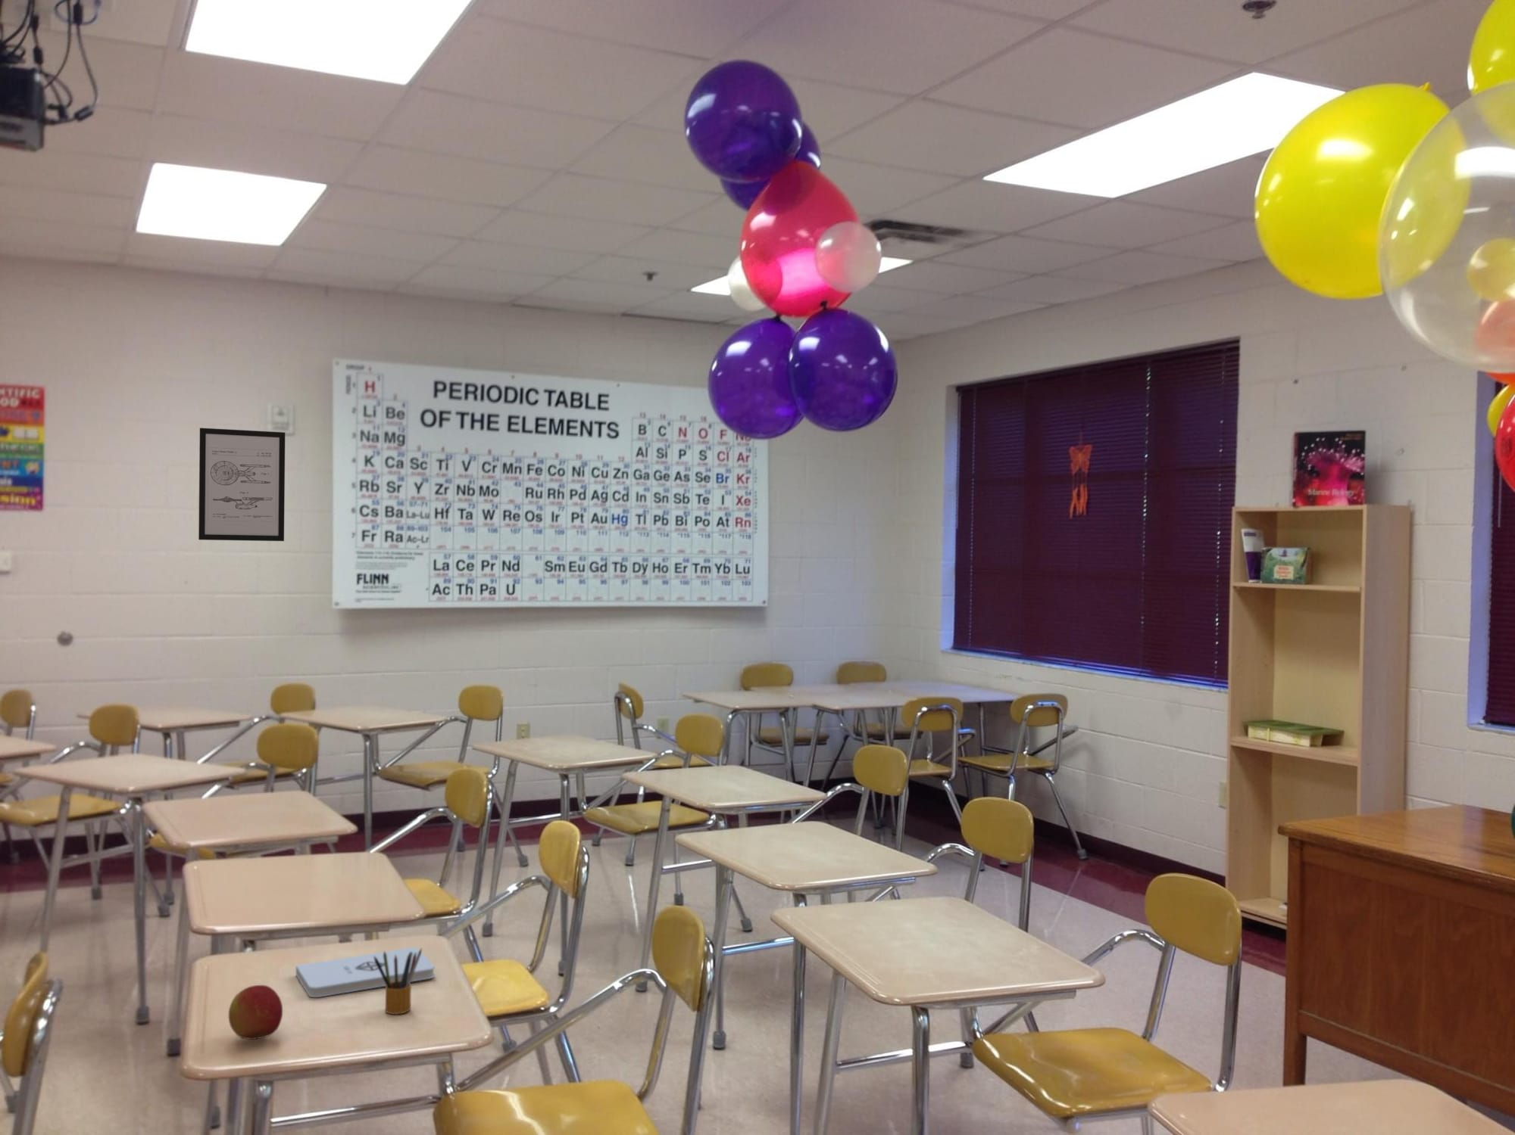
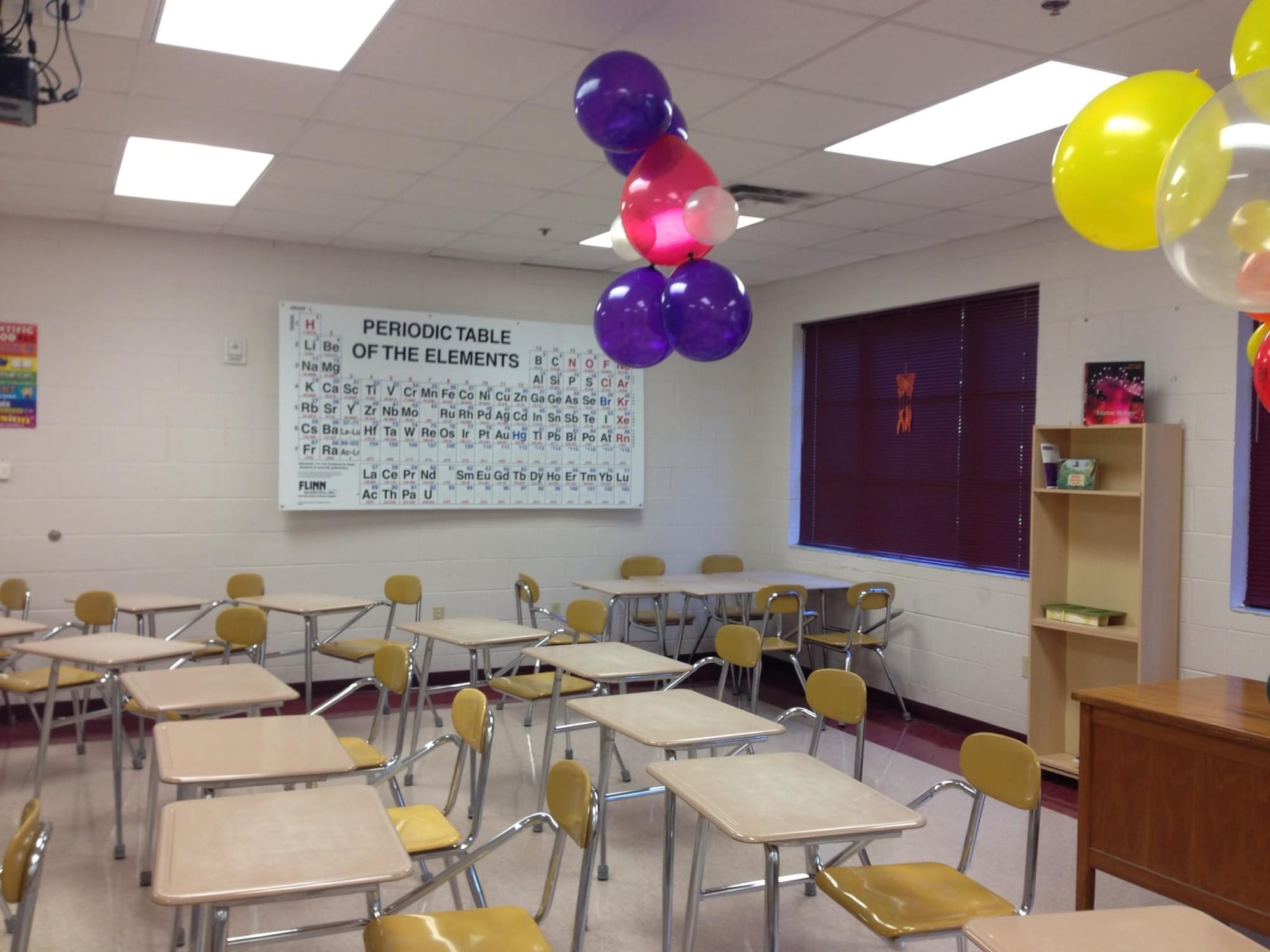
- pencil box [375,948,422,1015]
- wall art [198,428,285,541]
- notepad [296,945,435,998]
- apple [228,985,283,1041]
